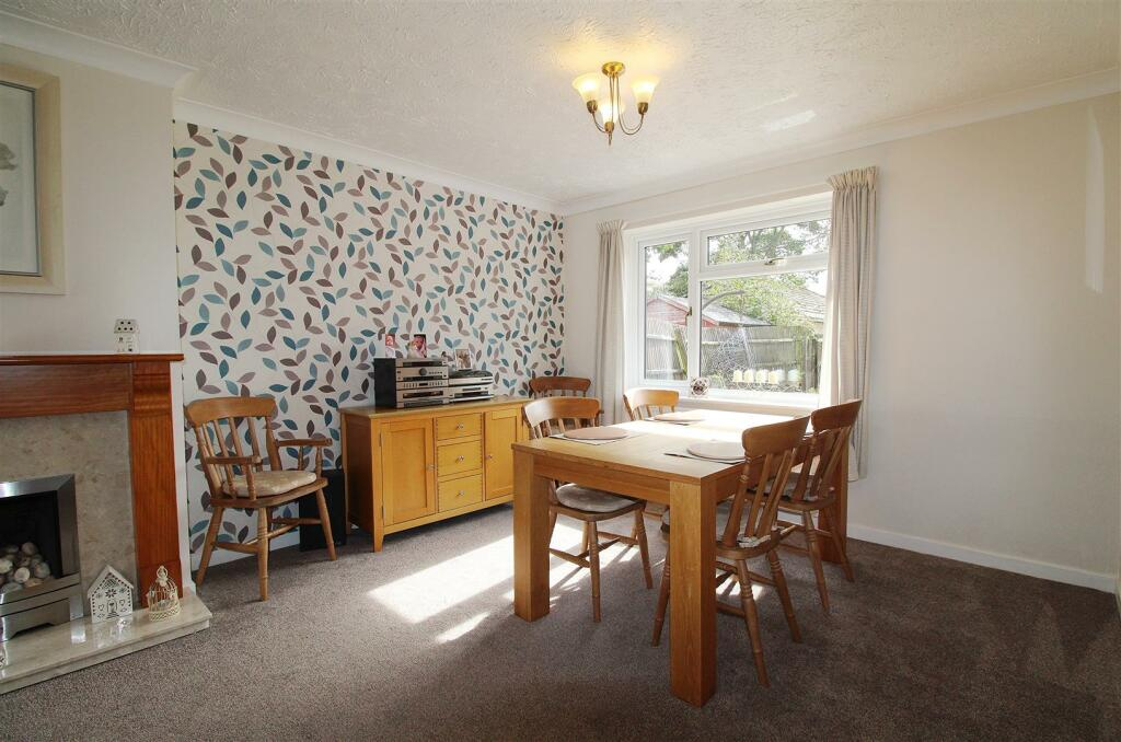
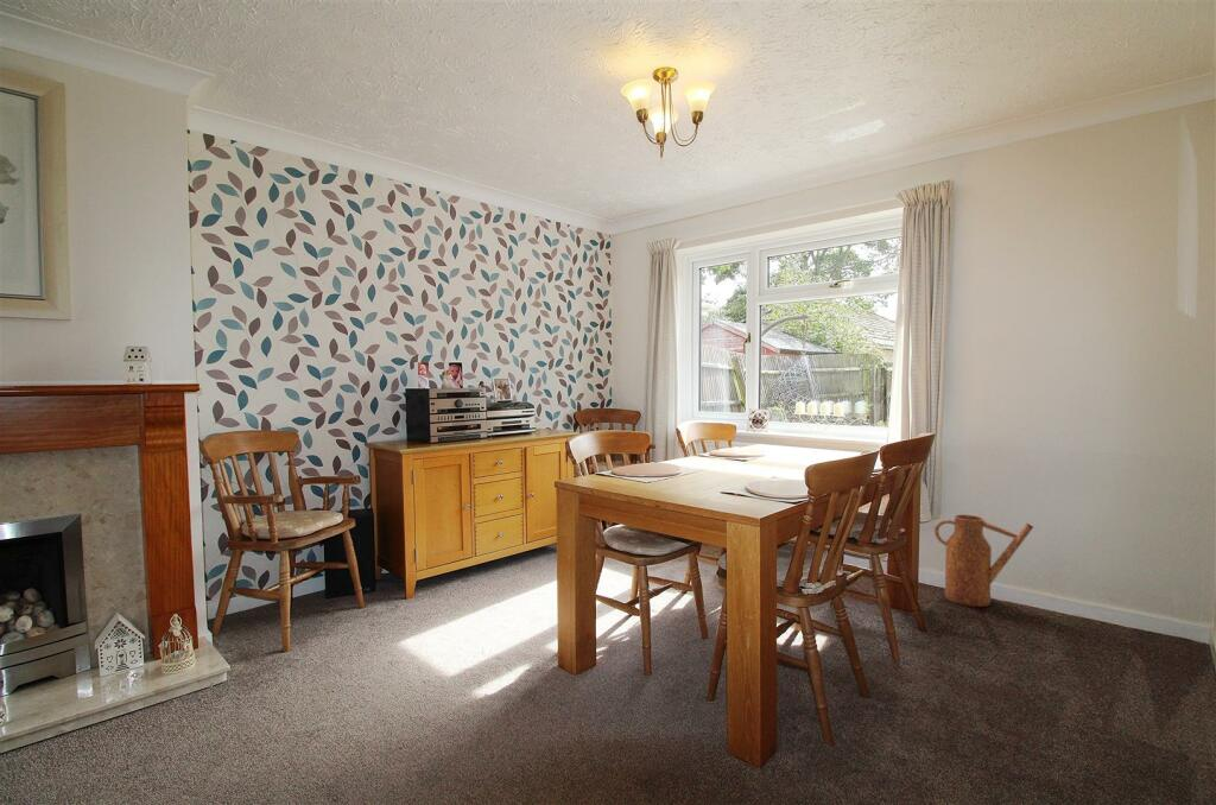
+ watering can [933,513,1034,608]
